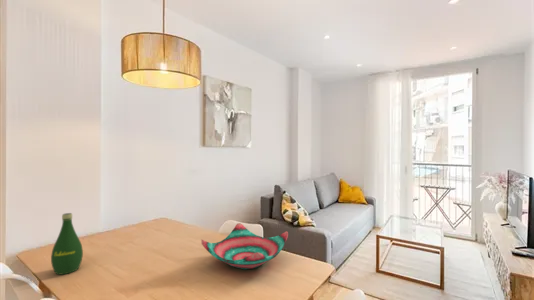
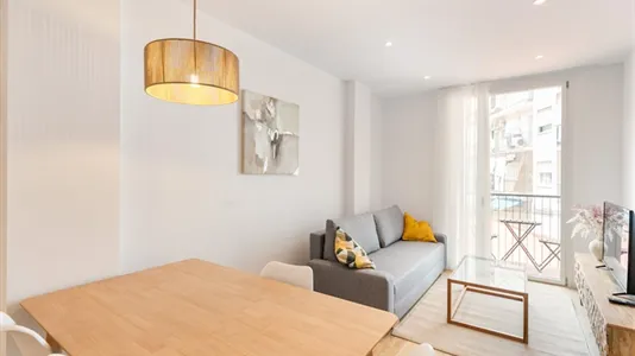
- bottle [50,212,84,276]
- decorative bowl [200,222,289,270]
